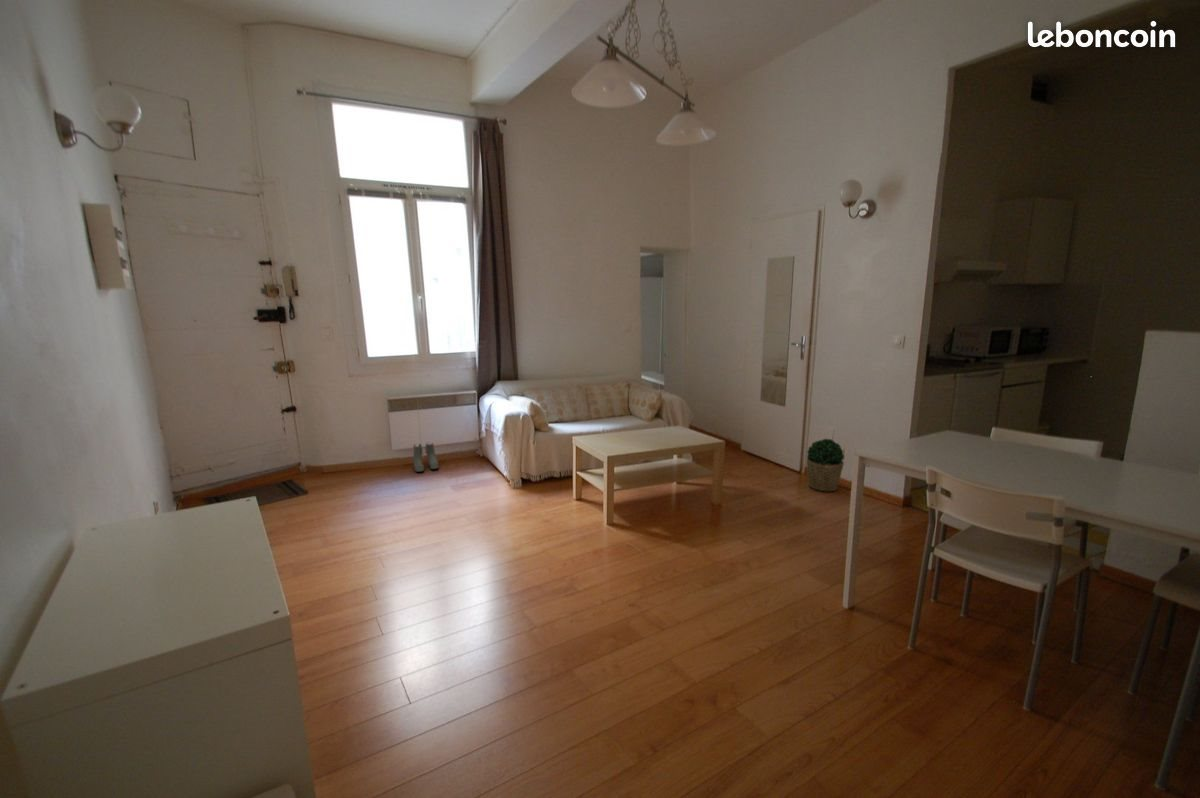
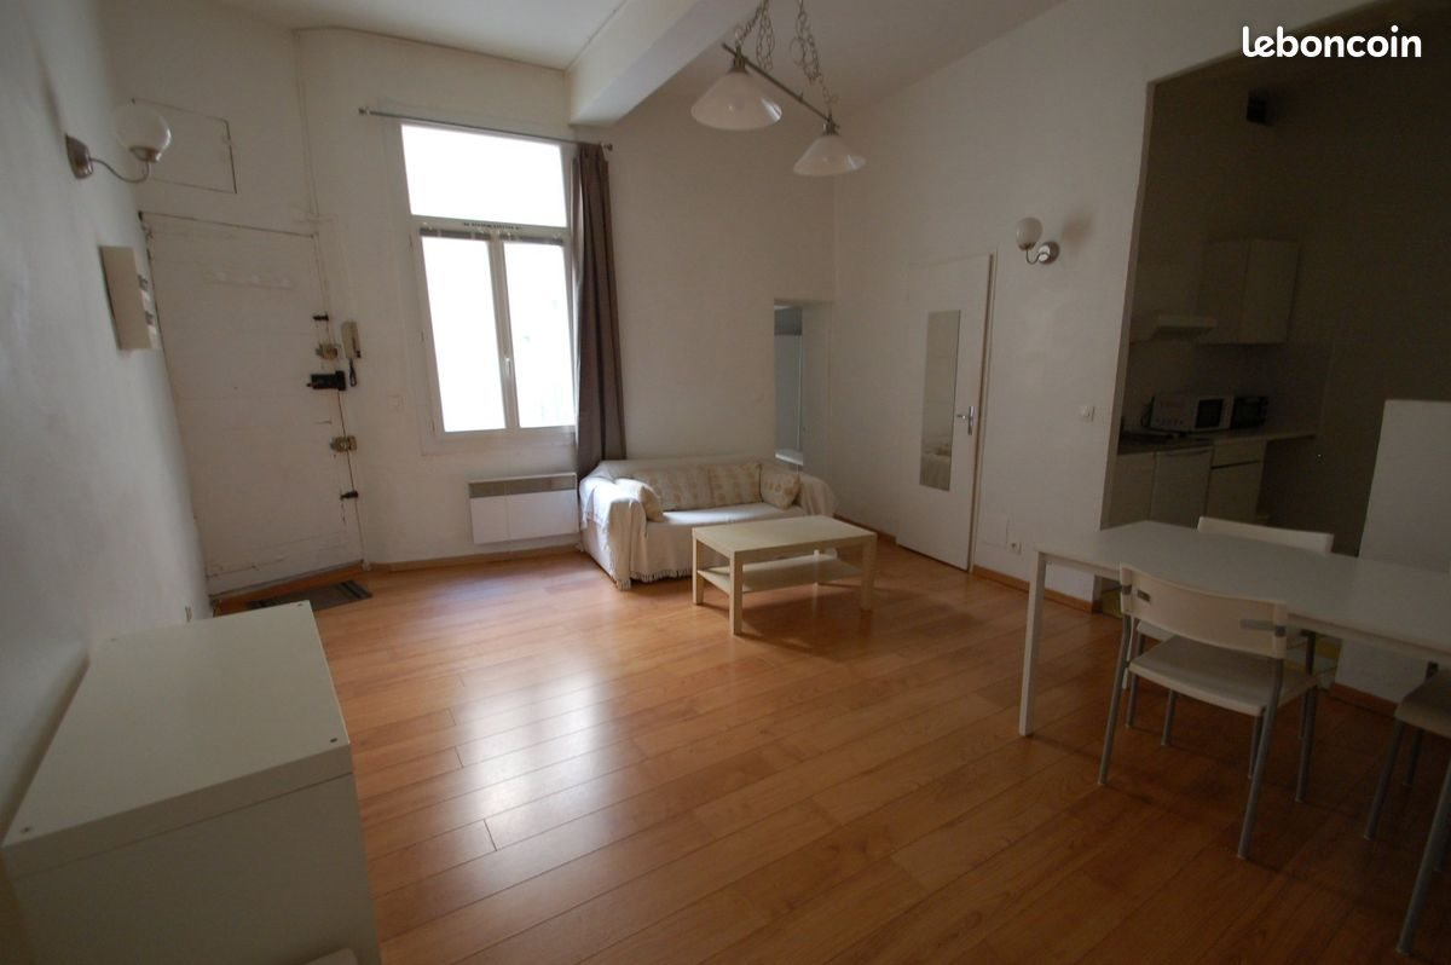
- potted plant [805,438,845,493]
- boots [412,442,440,473]
